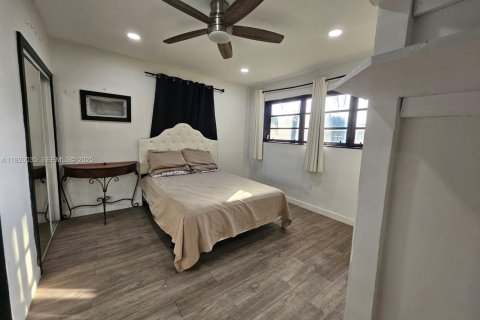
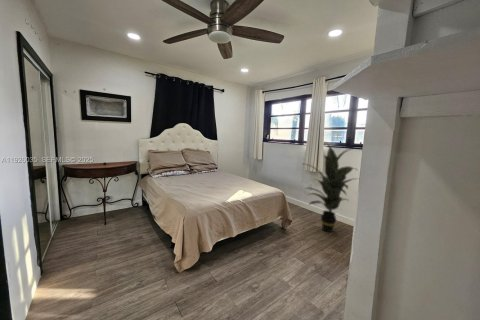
+ indoor plant [303,141,362,233]
